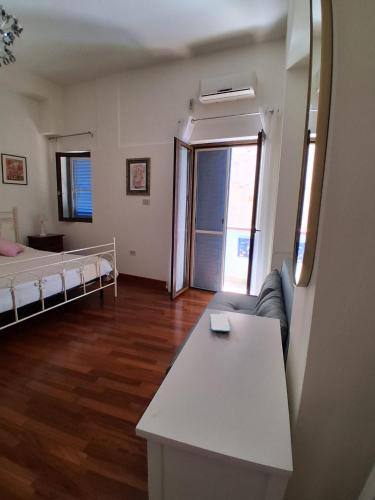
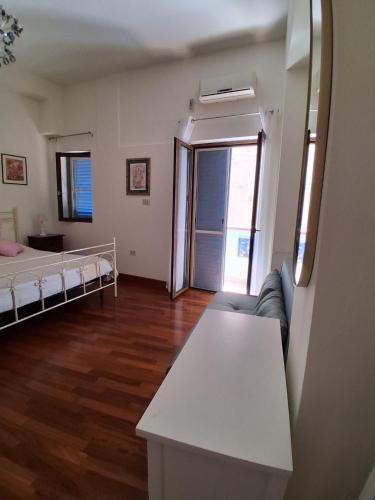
- smartphone [210,313,231,333]
